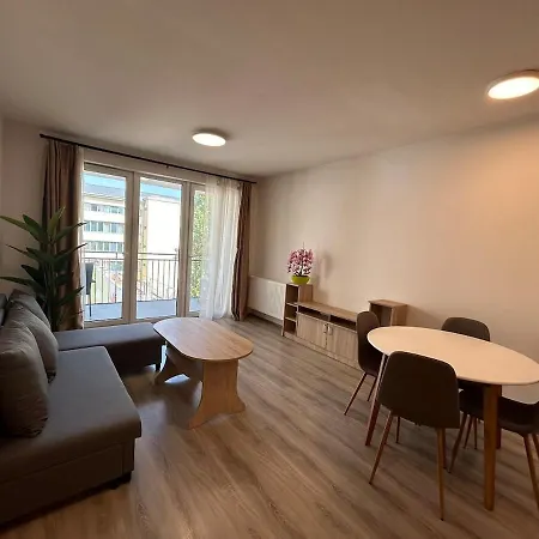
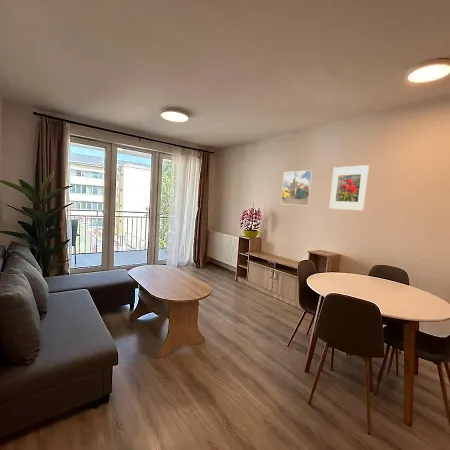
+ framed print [280,169,314,207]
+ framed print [328,164,370,212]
